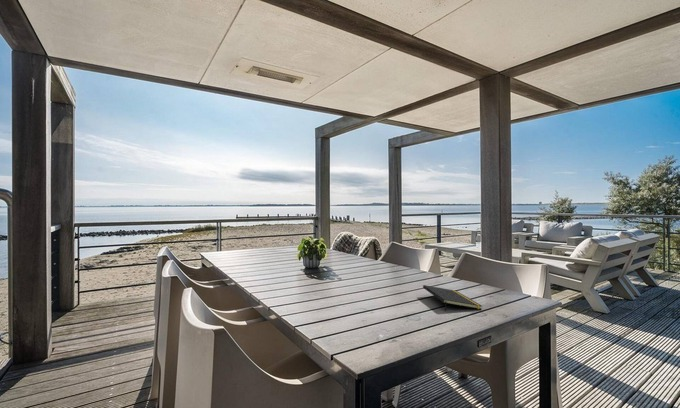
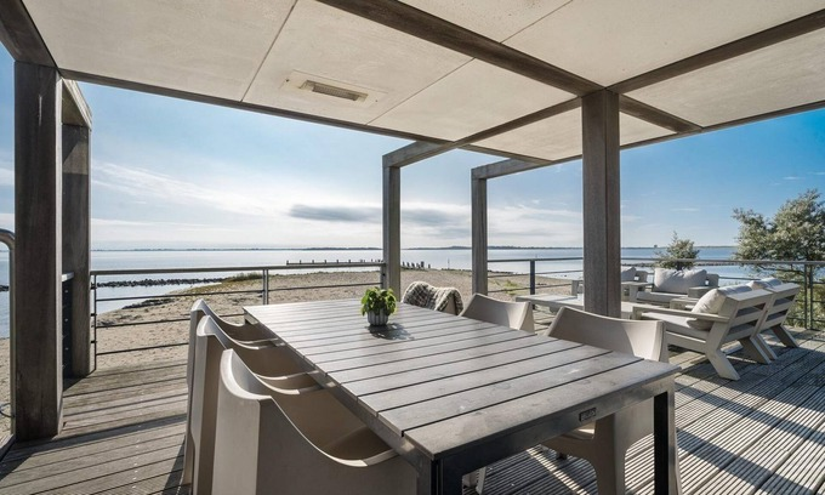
- notepad [422,284,483,312]
